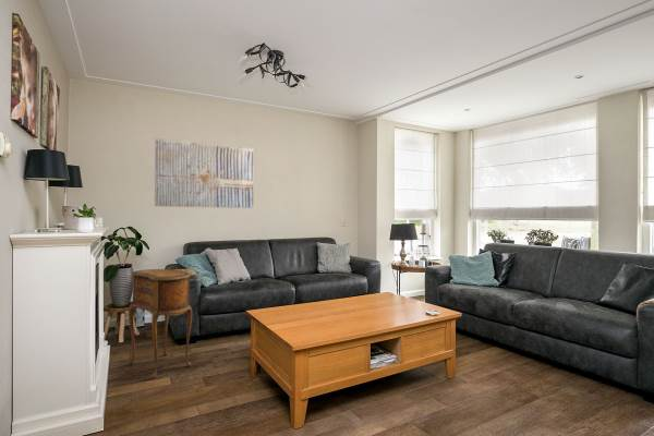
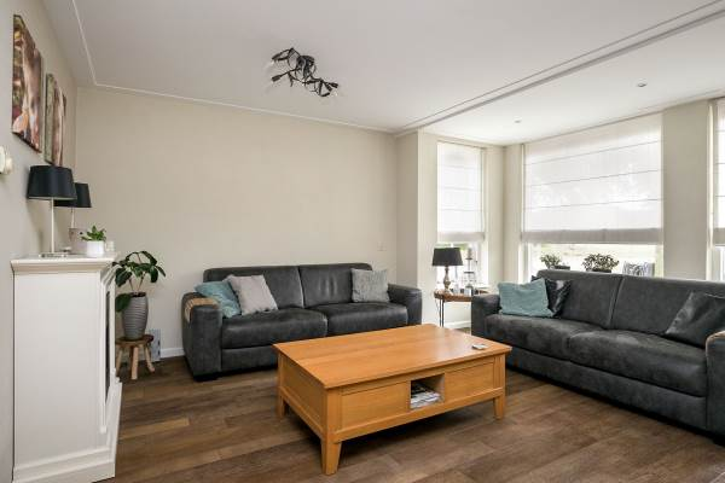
- side table [128,268,193,379]
- wall art [154,137,255,209]
